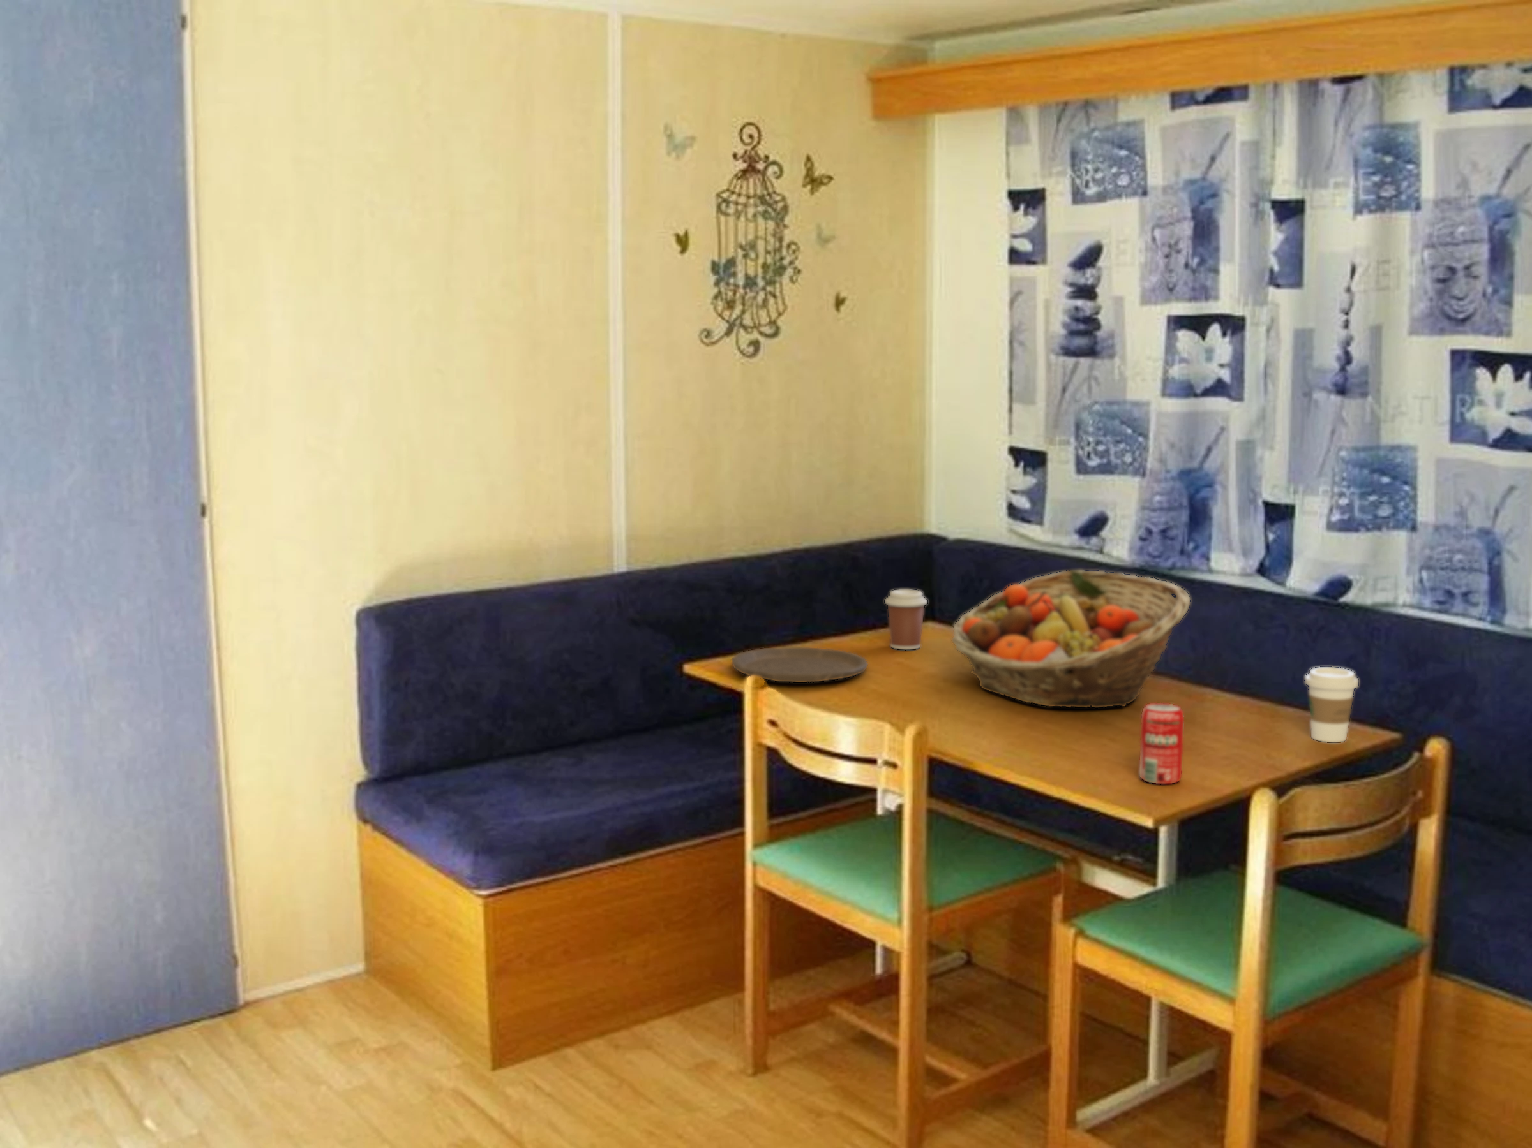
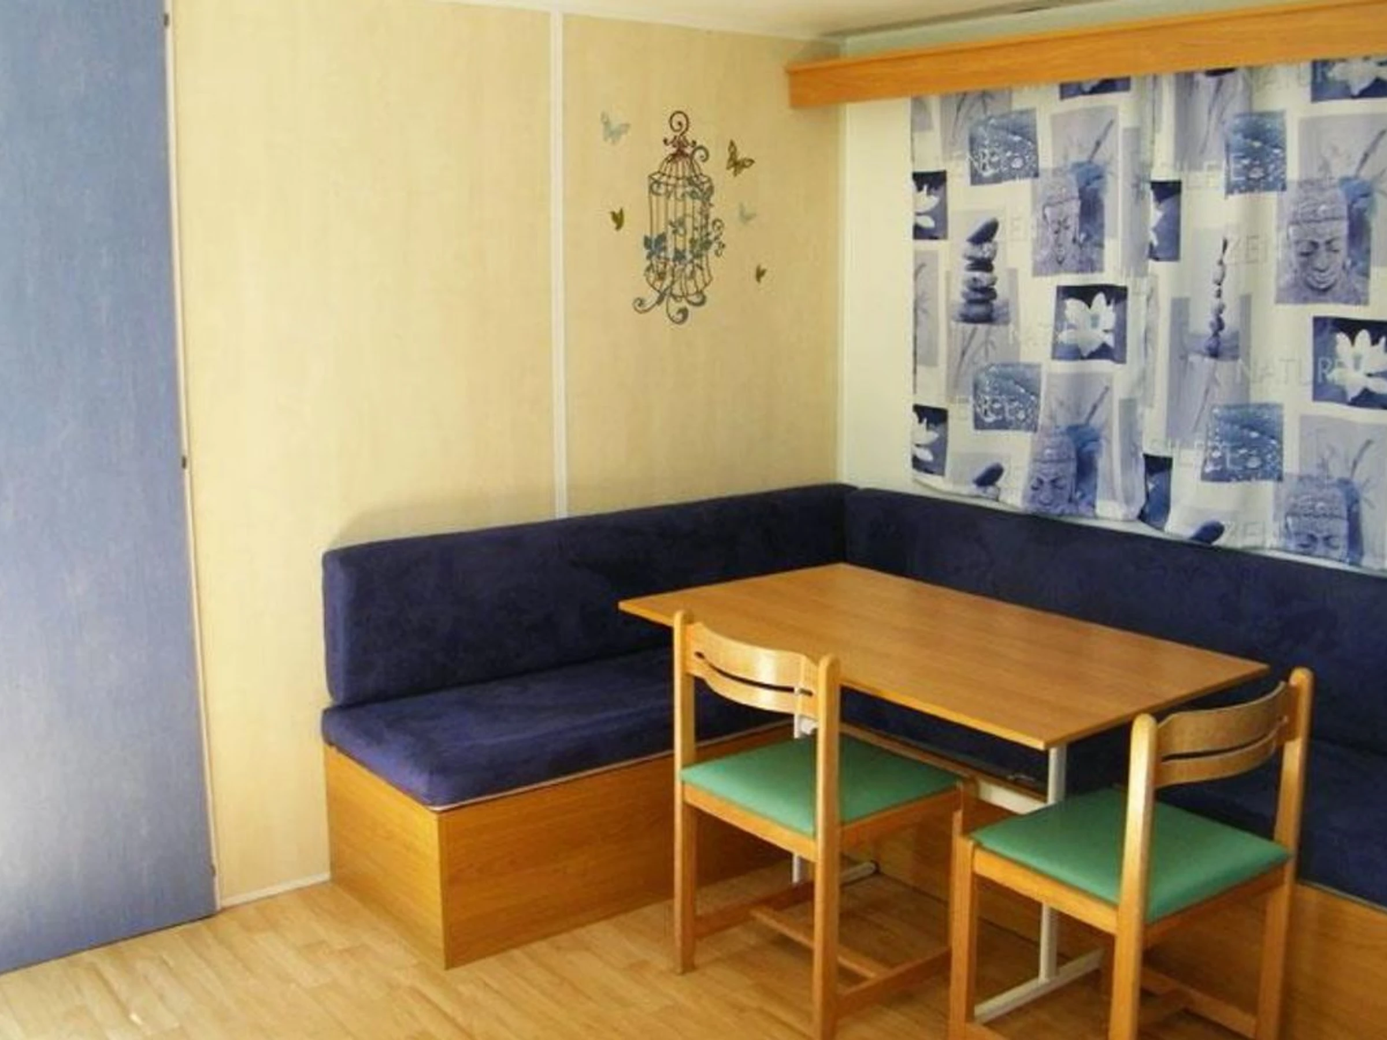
- beverage can [1139,702,1185,785]
- coffee cup [884,588,928,650]
- fruit basket [951,569,1191,709]
- coffee cup [1304,667,1359,743]
- plate [731,646,869,683]
